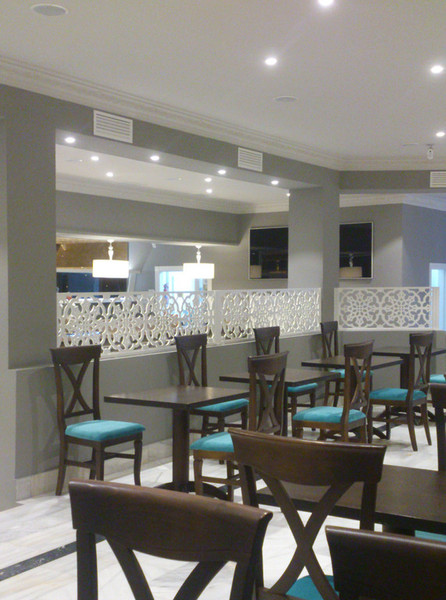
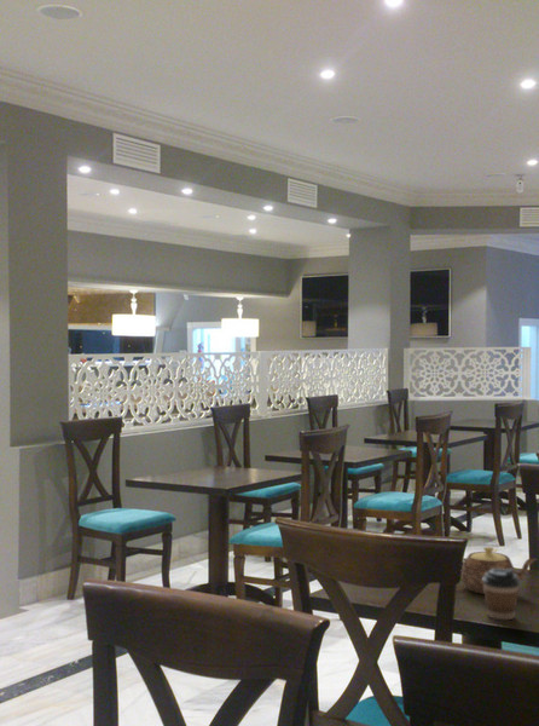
+ teapot [460,546,538,595]
+ coffee cup [483,569,521,621]
